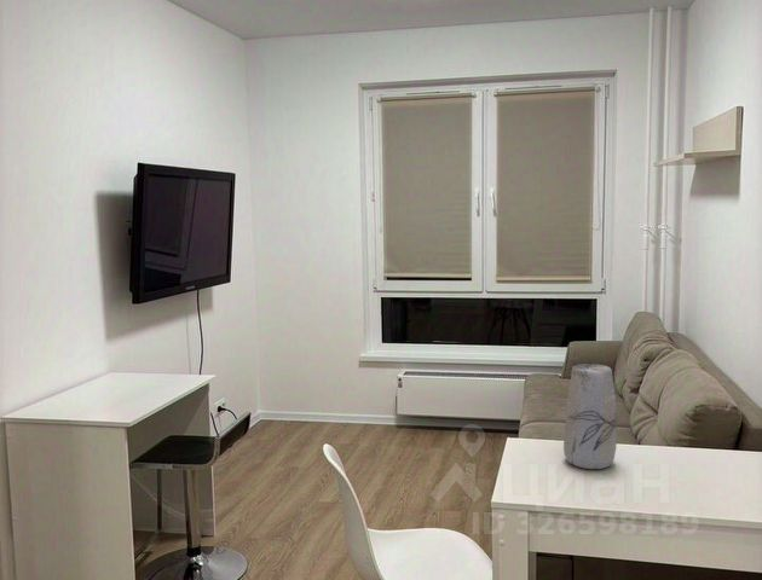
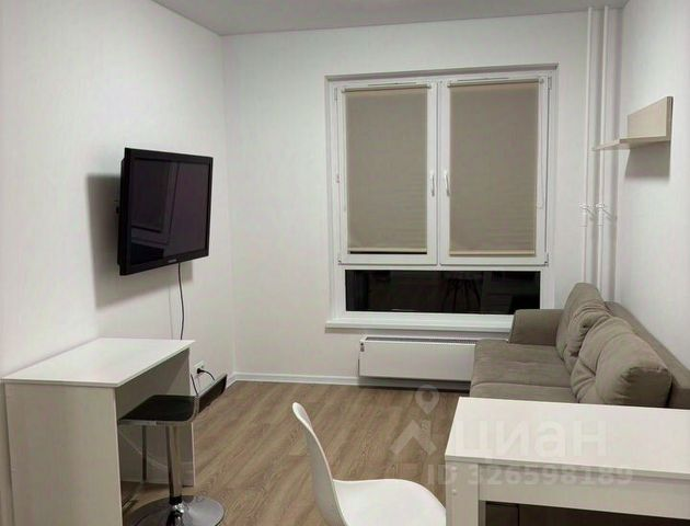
- vase [562,362,618,470]
